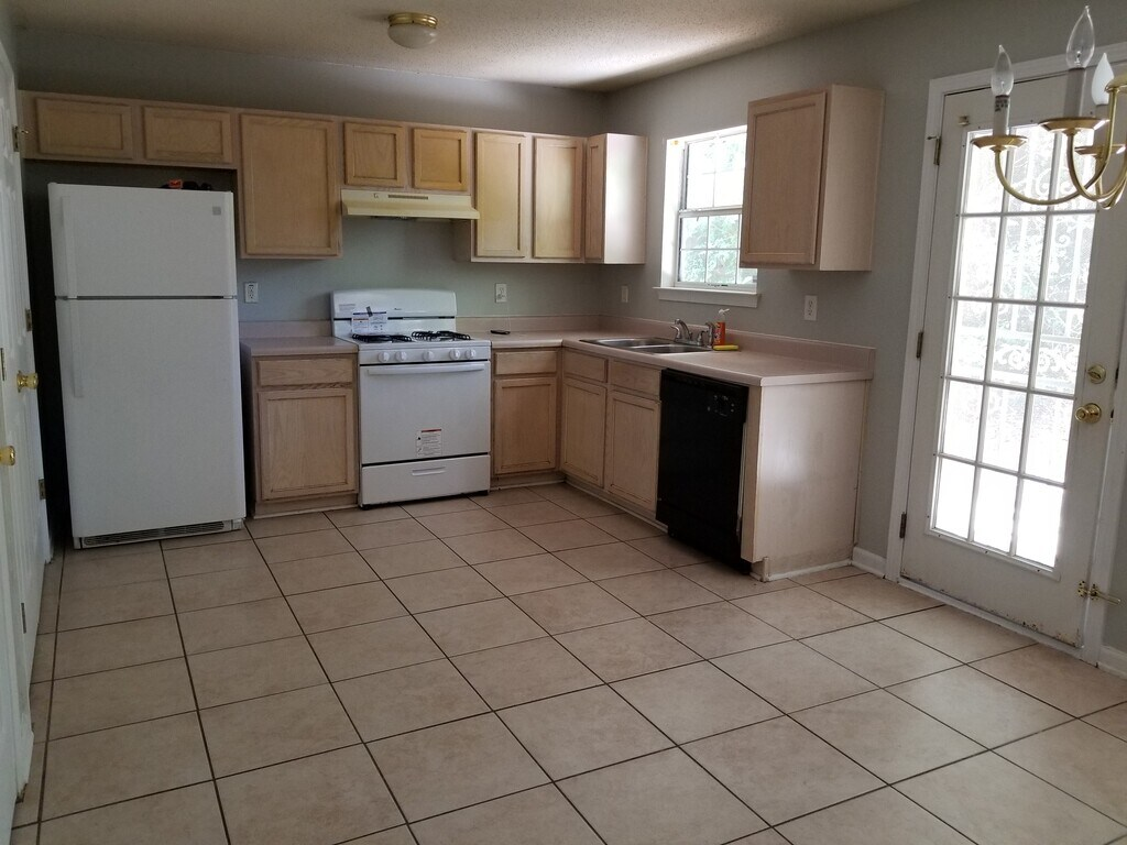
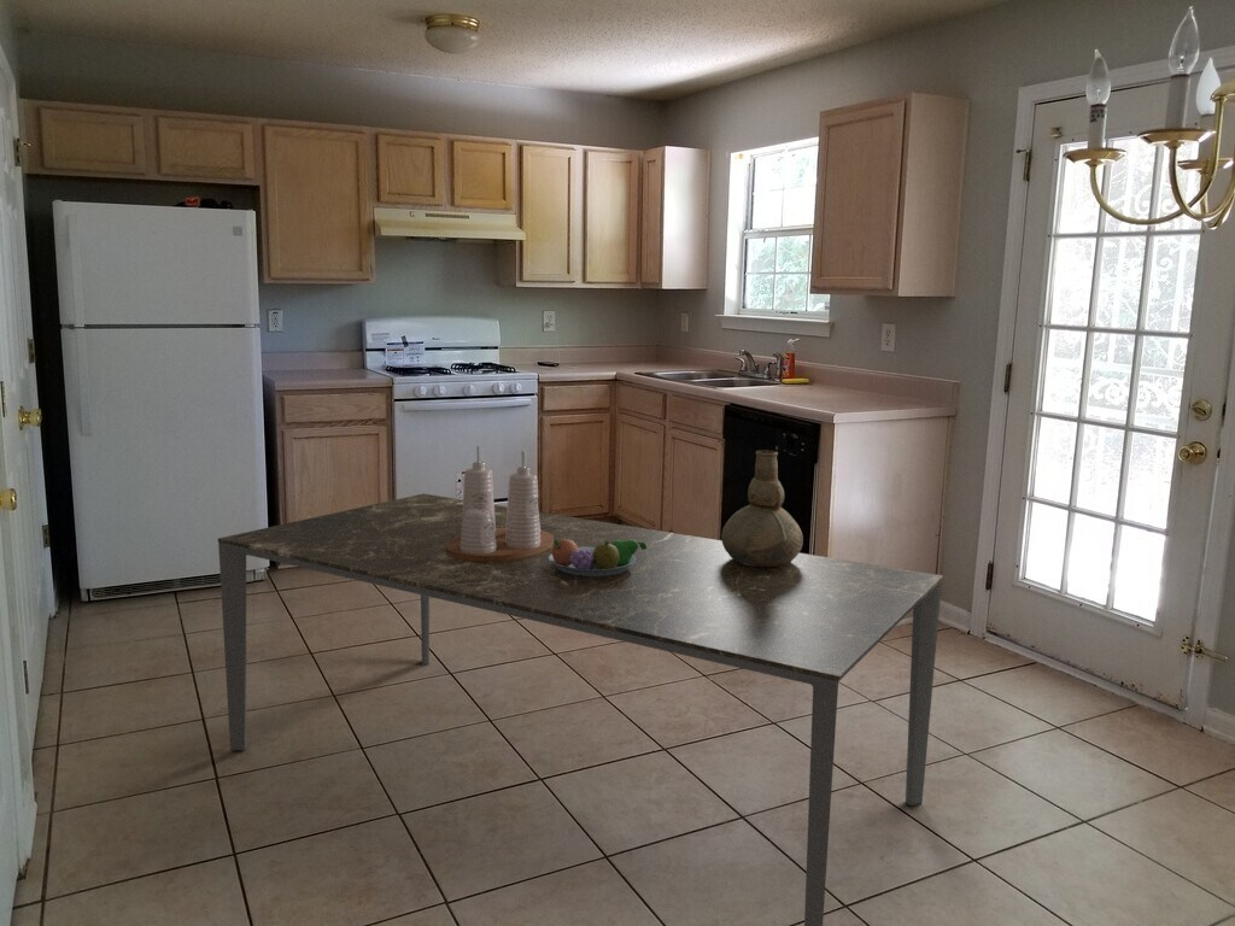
+ vase [720,449,804,567]
+ dining table [217,493,944,926]
+ condiment set [446,445,554,562]
+ fruit bowl [549,539,646,576]
